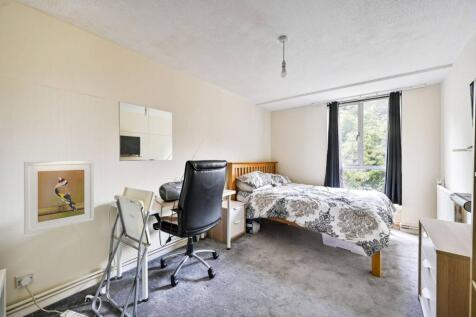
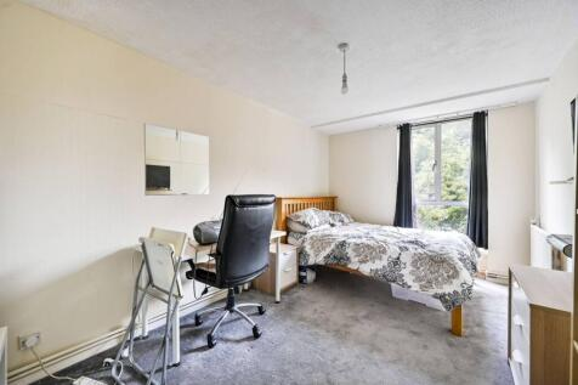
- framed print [23,160,95,236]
